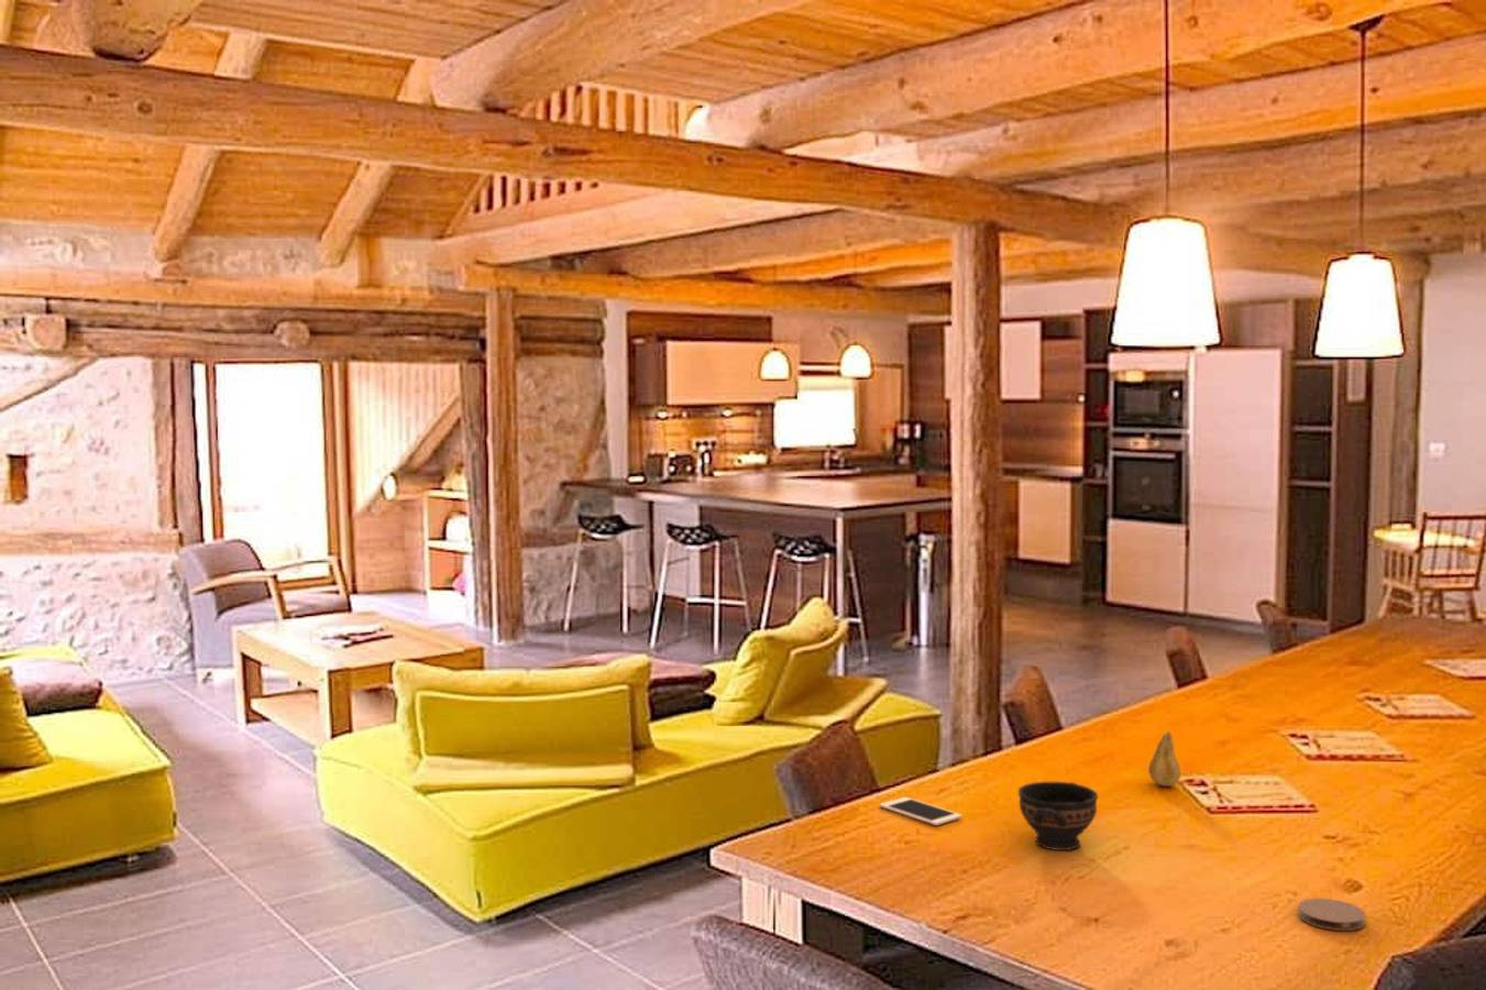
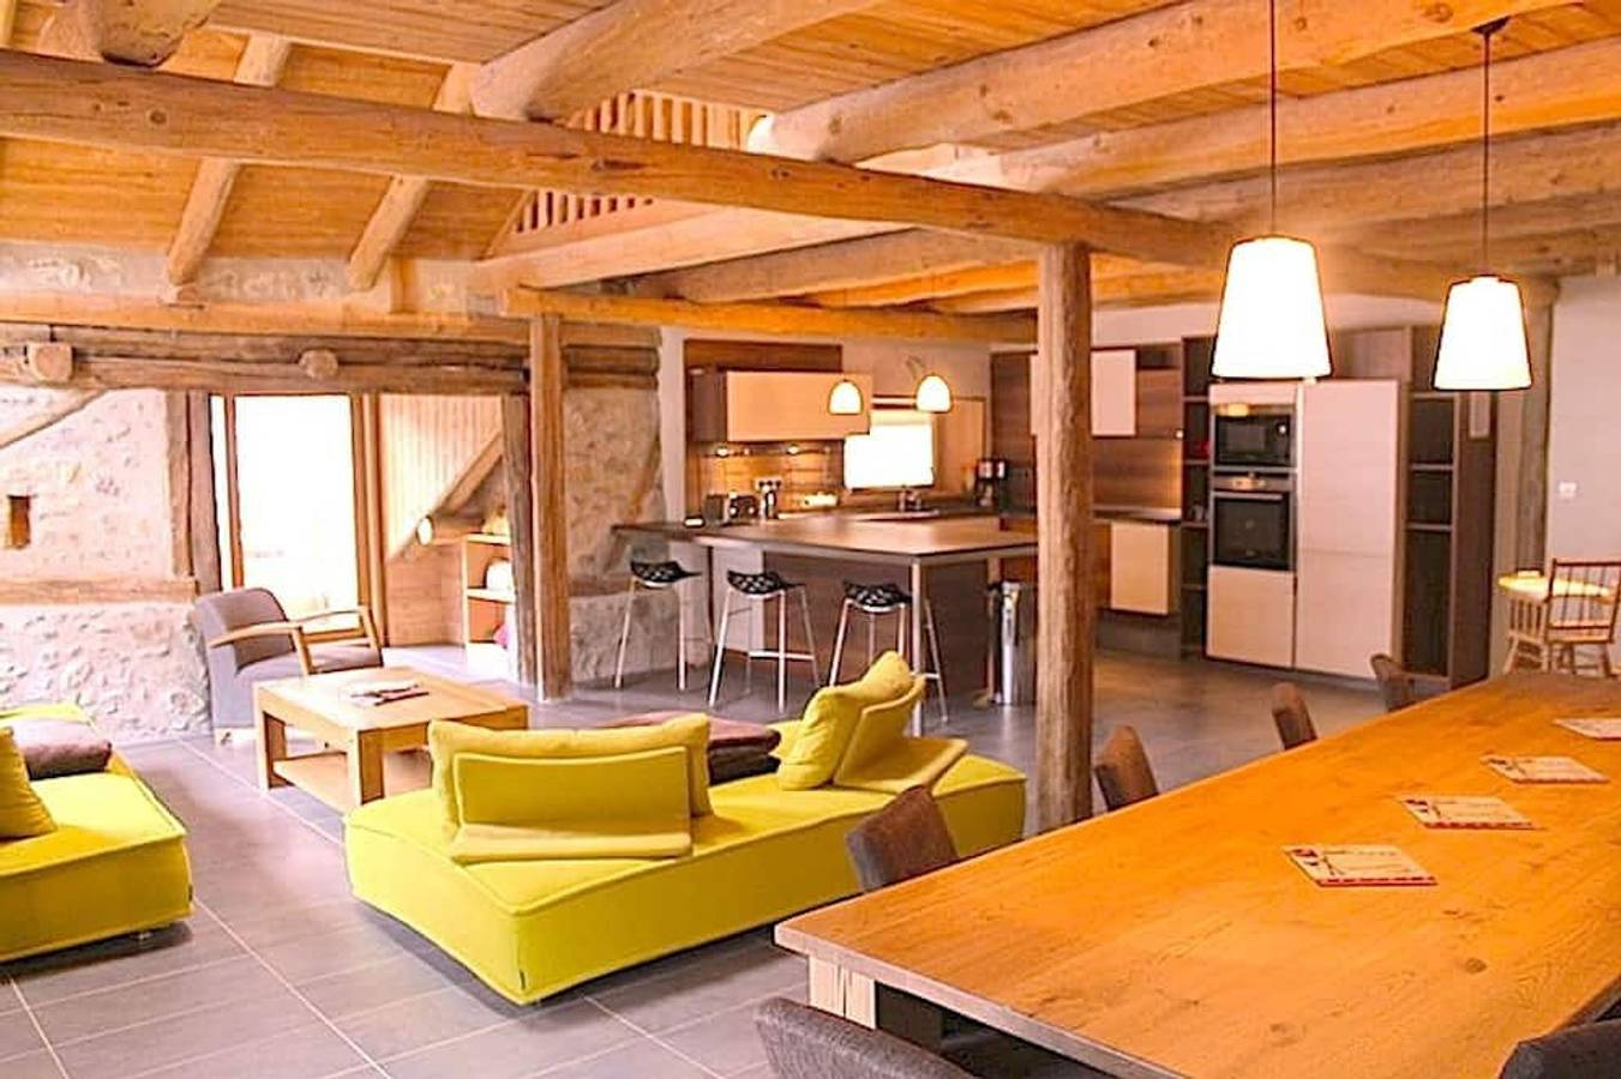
- coaster [1297,897,1367,931]
- fruit [1147,731,1181,788]
- cell phone [878,797,962,826]
- bowl [1018,781,1099,852]
